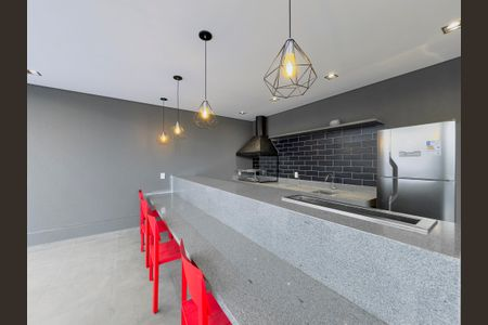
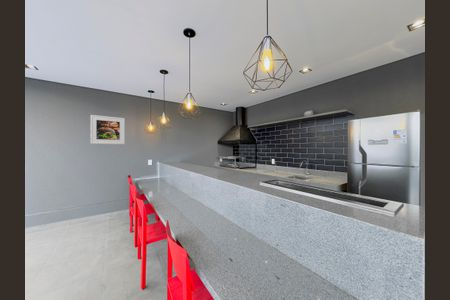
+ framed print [90,114,126,145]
